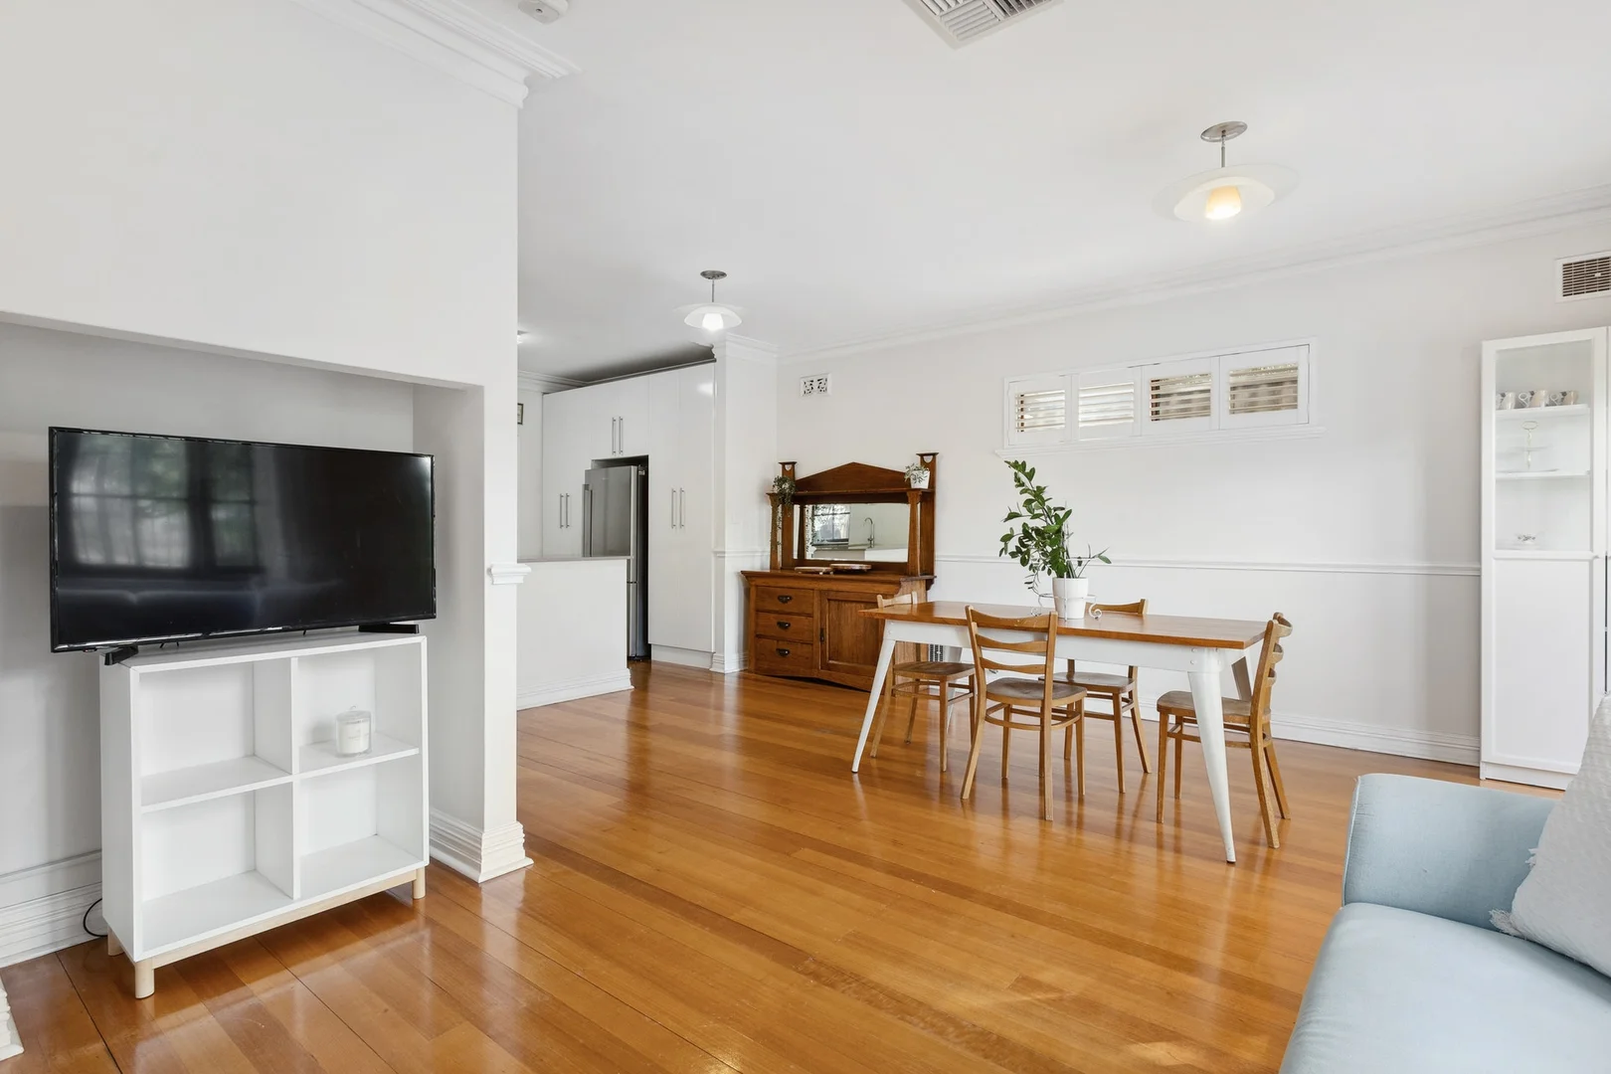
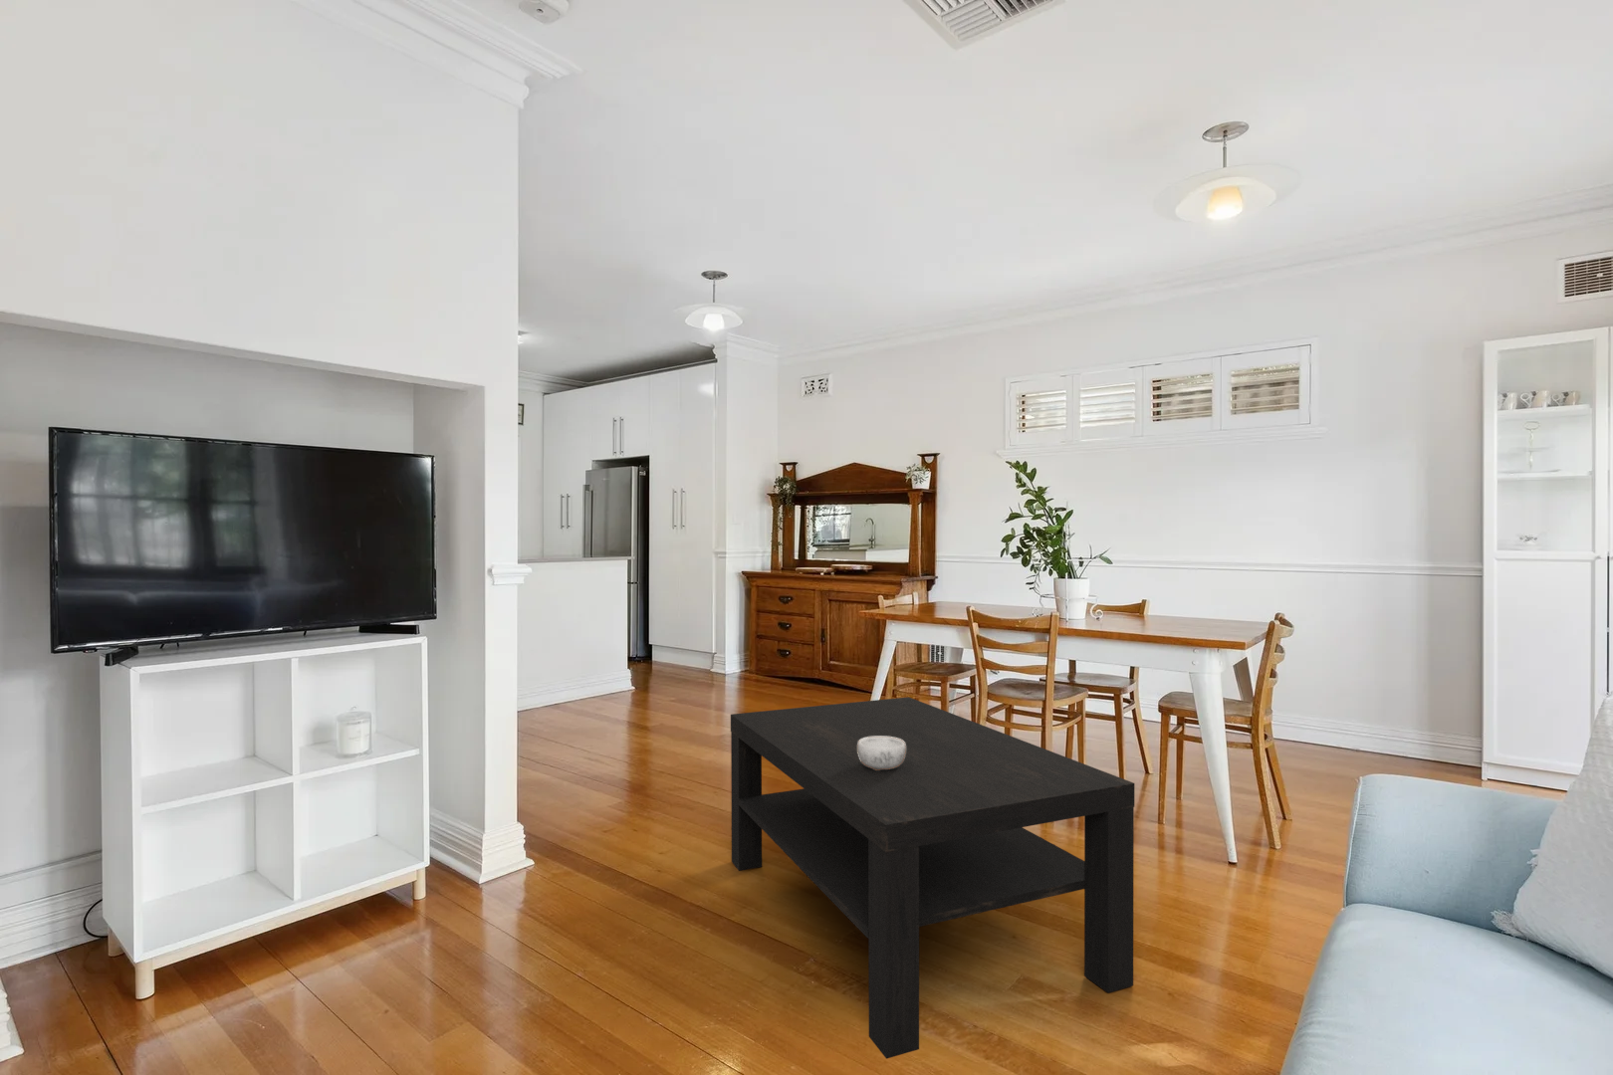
+ decorative bowl [857,737,906,770]
+ coffee table [730,696,1135,1059]
